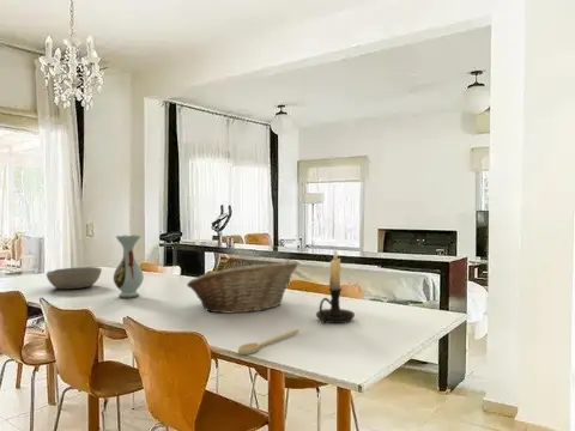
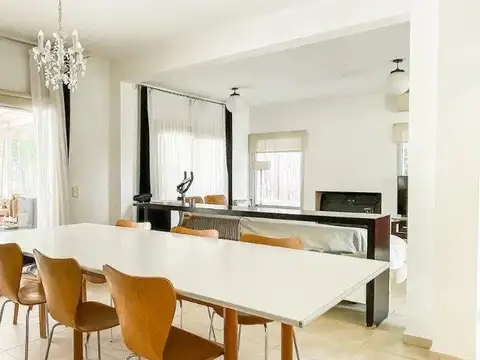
- fruit basket [186,260,299,315]
- vase [113,233,145,299]
- bowl [46,266,103,291]
- spoon [237,328,299,356]
- candle holder [315,248,356,324]
